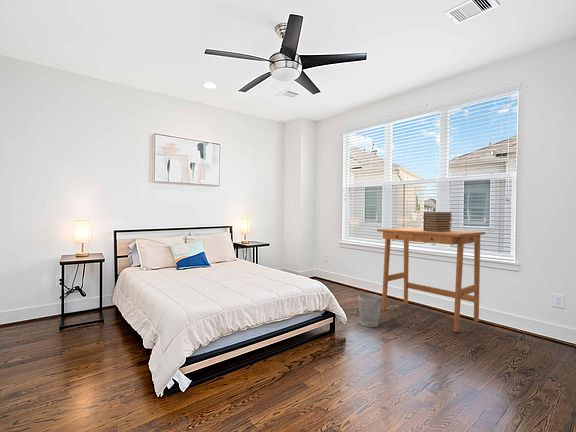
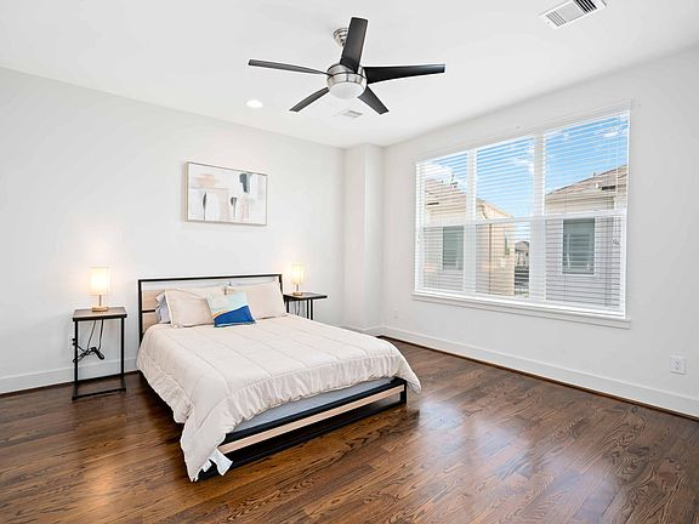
- desk [376,227,486,333]
- book stack [422,211,453,232]
- wastebasket [357,293,382,328]
